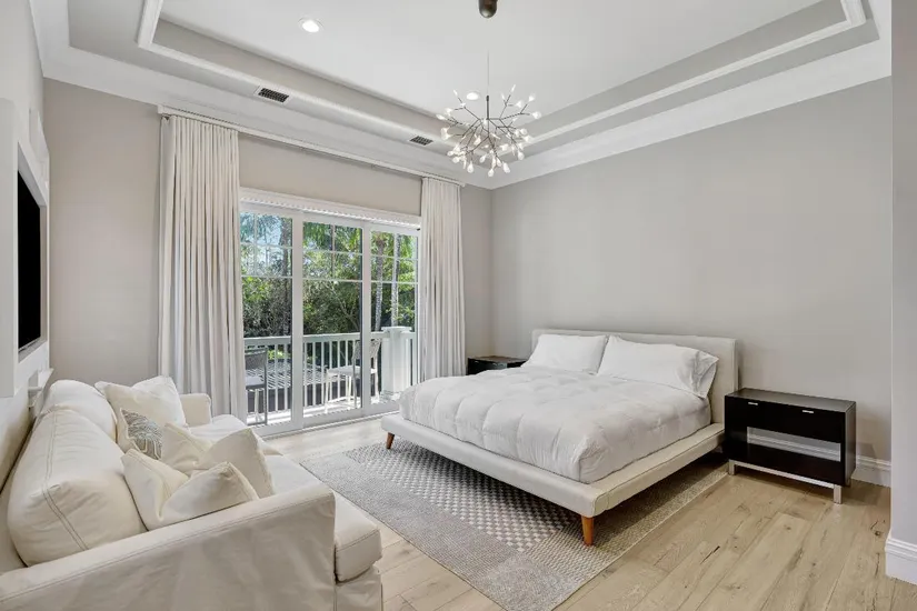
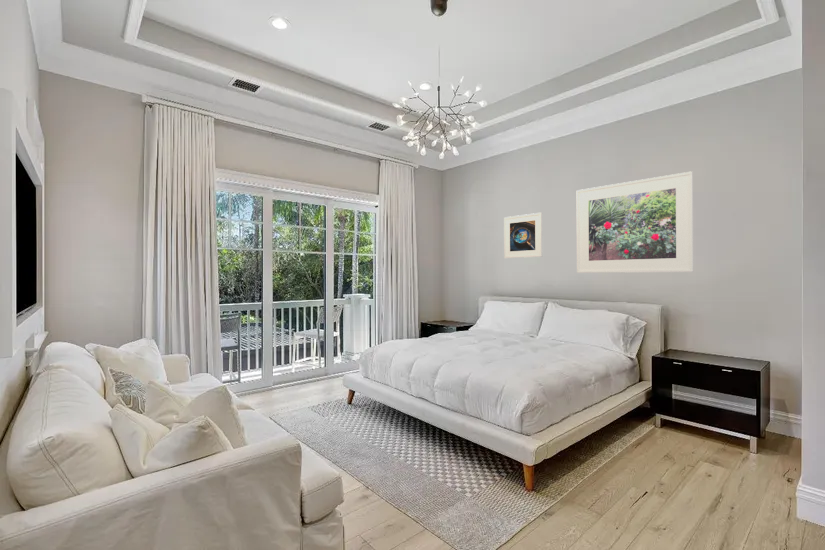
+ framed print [576,170,694,274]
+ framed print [503,212,543,259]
